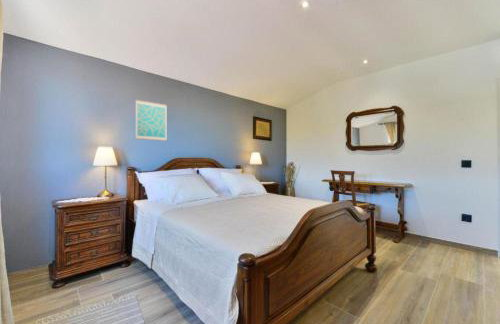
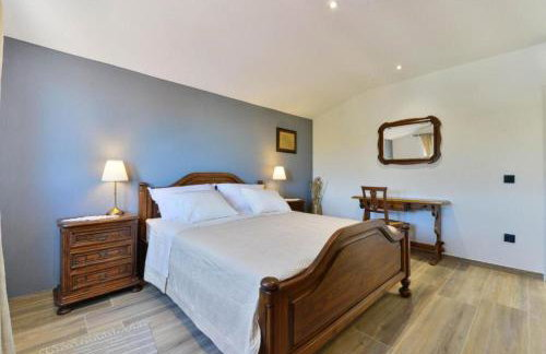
- wall art [135,99,168,142]
